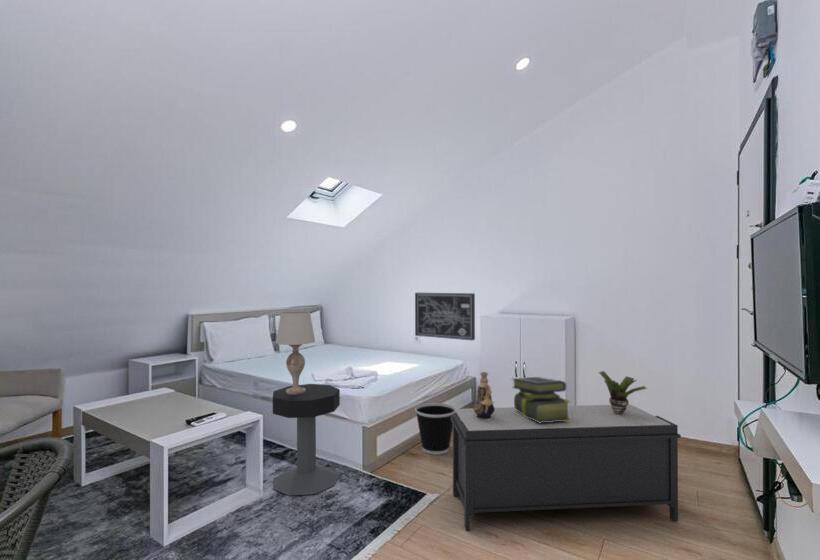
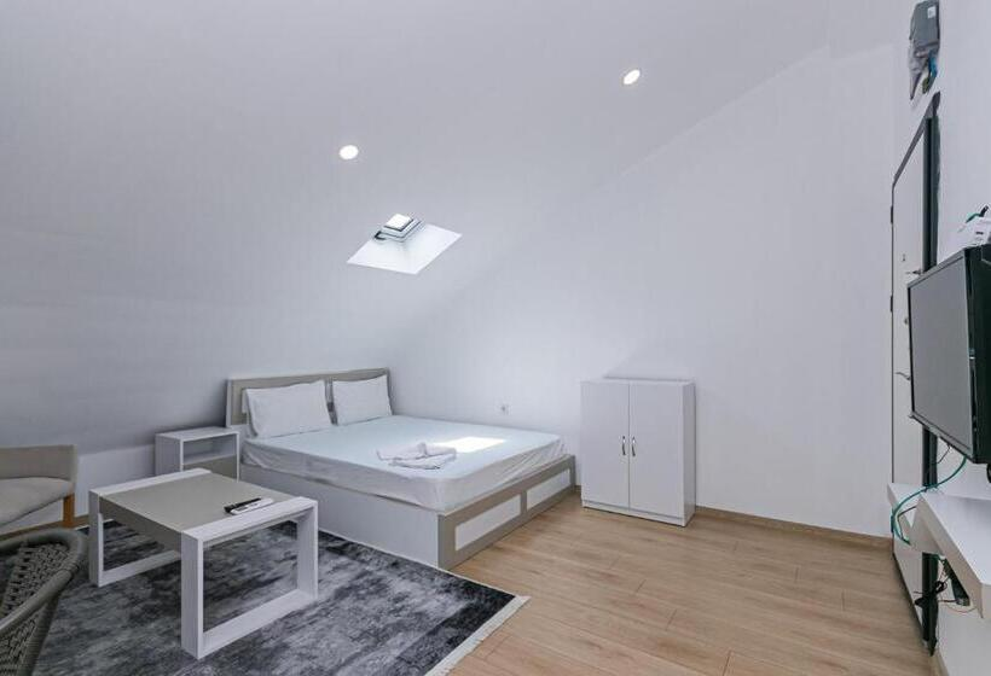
- decorative vase [472,371,495,420]
- wall art [414,292,476,341]
- stack of books [511,376,571,423]
- table lamp [275,310,316,395]
- side table [272,383,341,496]
- potted plant [598,370,648,415]
- wastebasket [414,402,457,456]
- bench [451,403,682,532]
